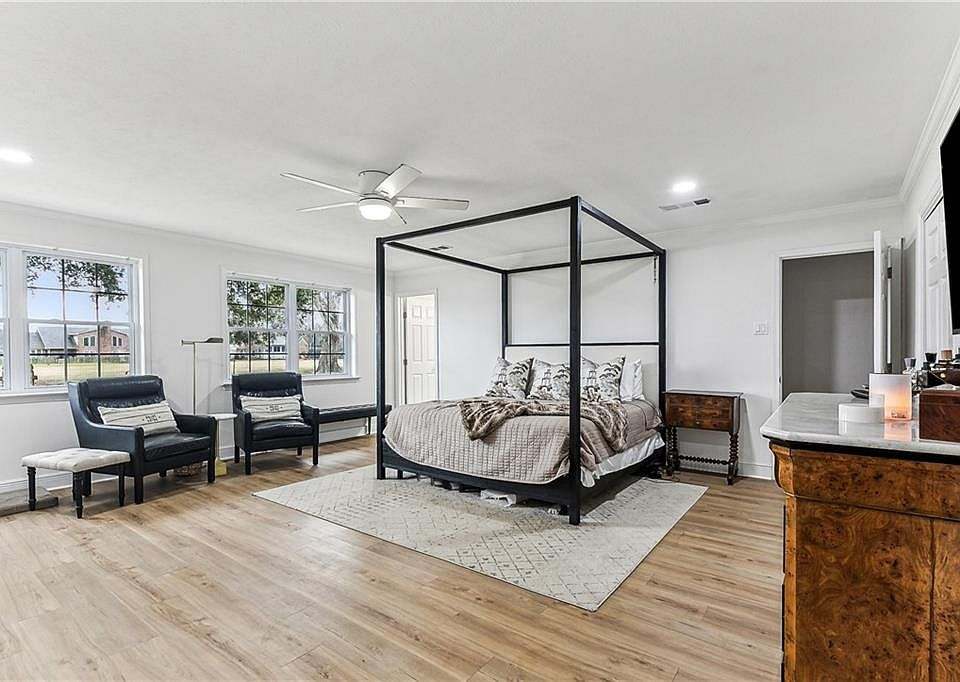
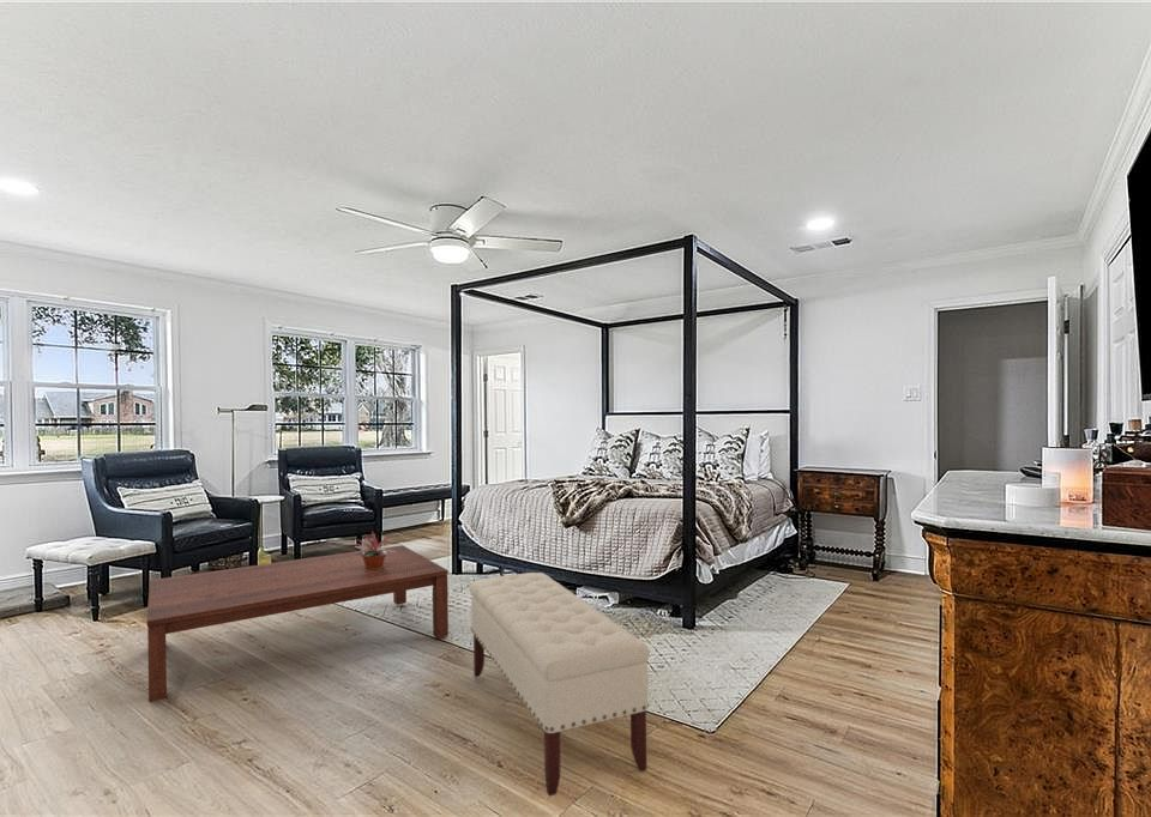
+ bench [469,571,651,798]
+ potted plant [354,529,396,569]
+ coffee table [146,544,450,703]
